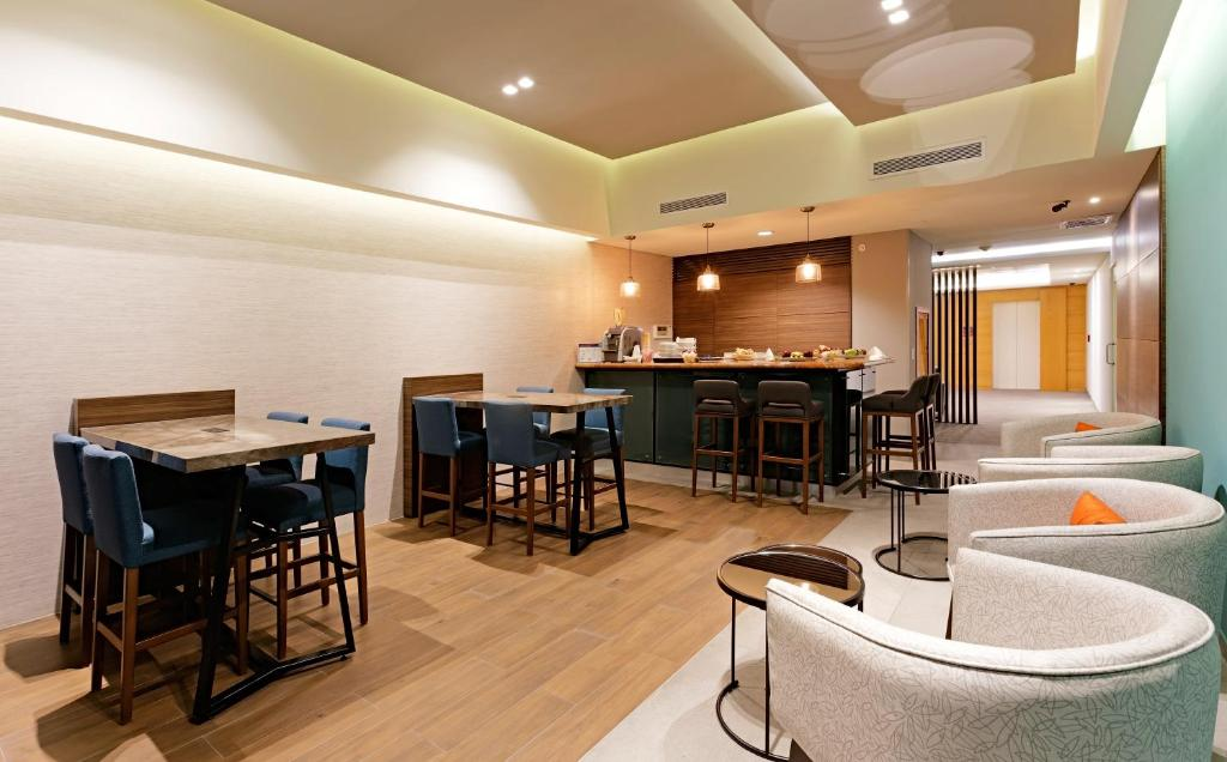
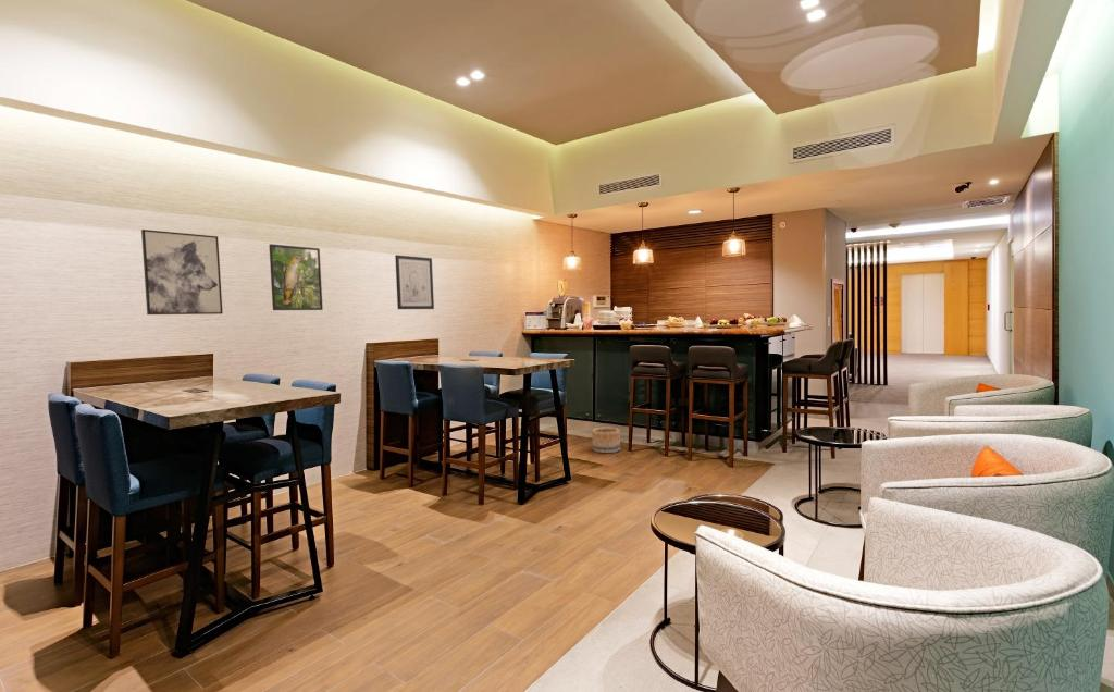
+ wall art [394,254,435,310]
+ wall art [140,228,224,316]
+ basket [591,425,621,454]
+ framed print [268,243,324,311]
